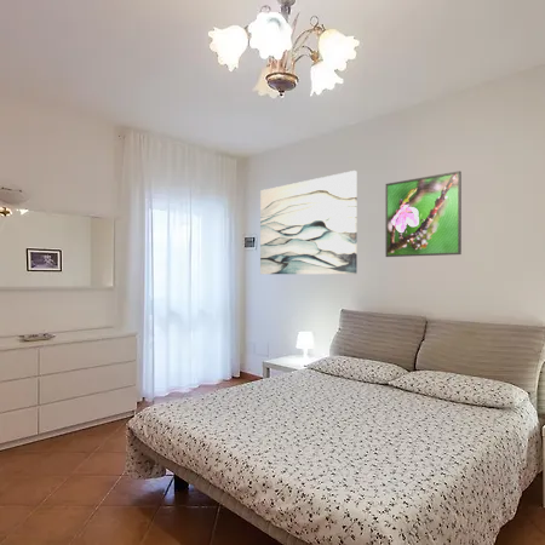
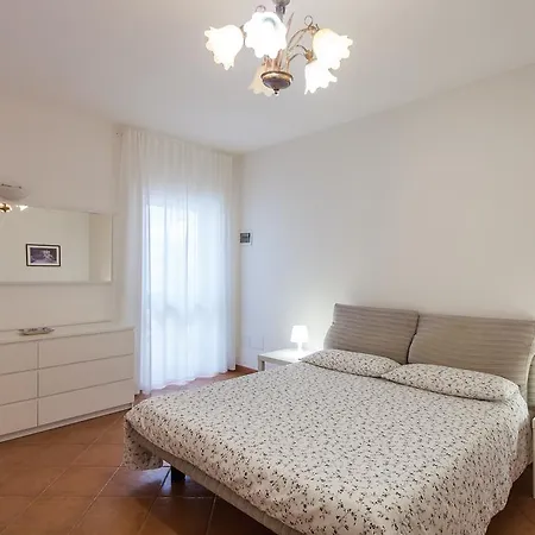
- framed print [384,170,463,258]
- wall art [259,170,358,275]
